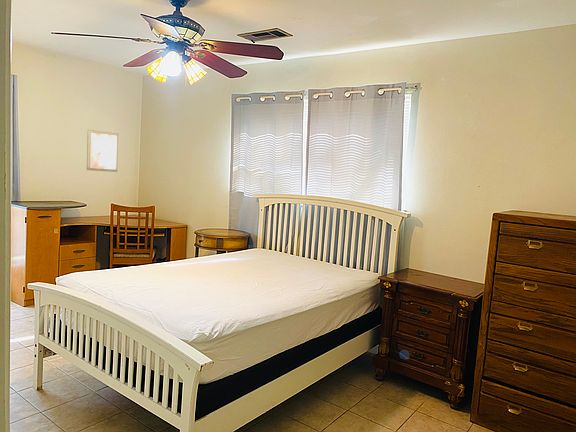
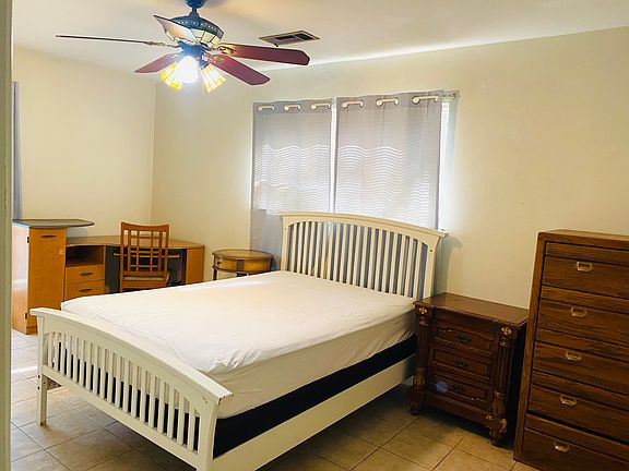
- wall art [86,129,119,173]
